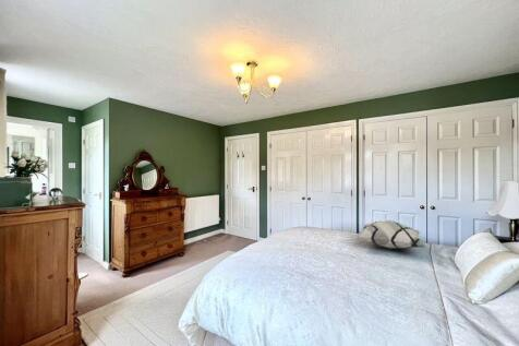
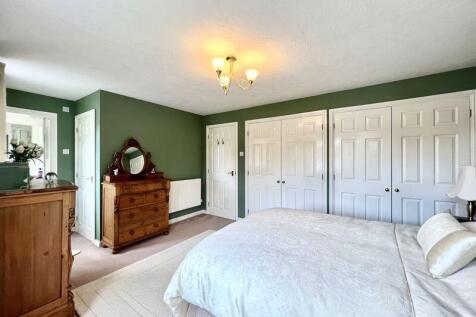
- decorative pillow [357,219,427,249]
